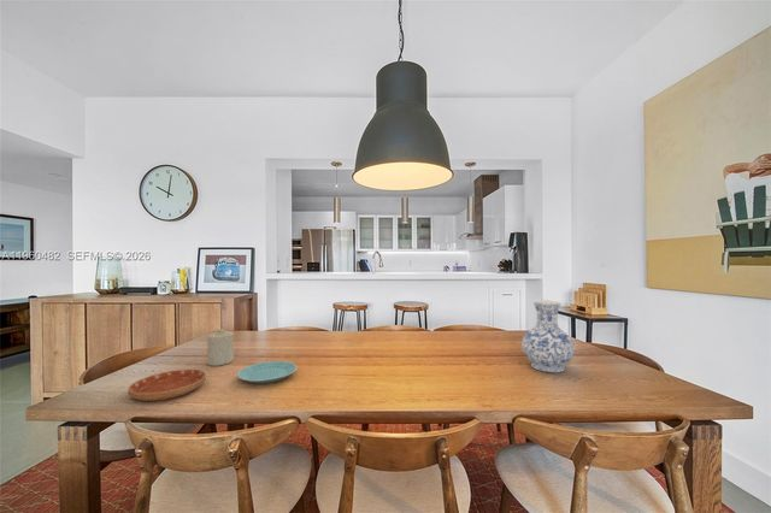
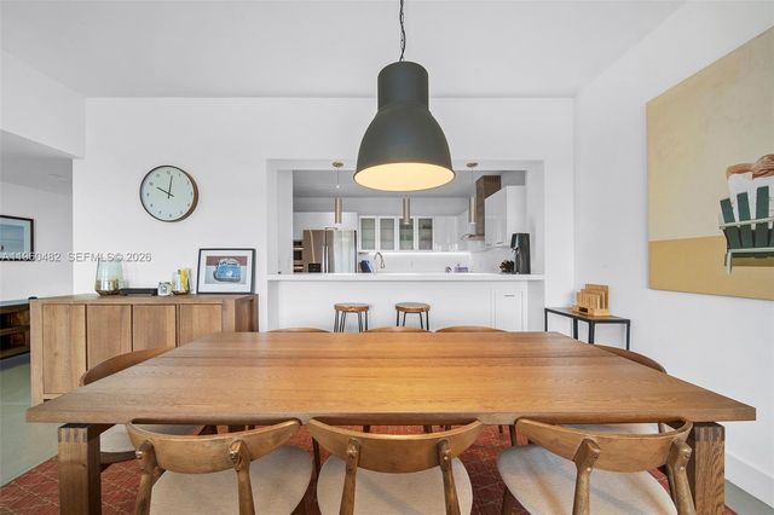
- saucer [128,368,207,402]
- plate [236,360,299,384]
- vase [520,299,576,373]
- candle [206,328,235,367]
